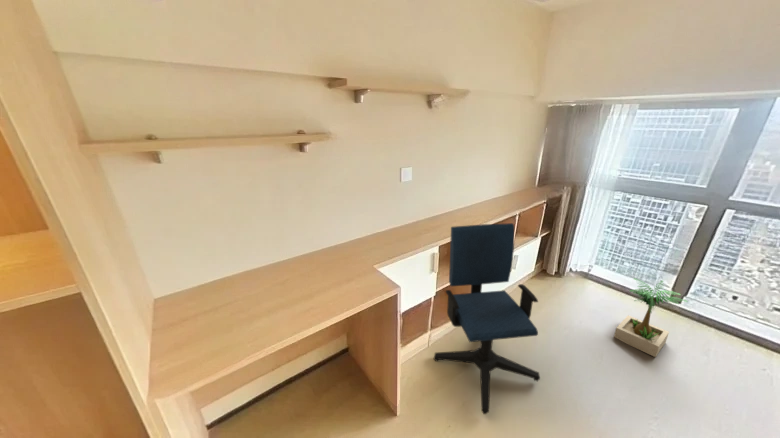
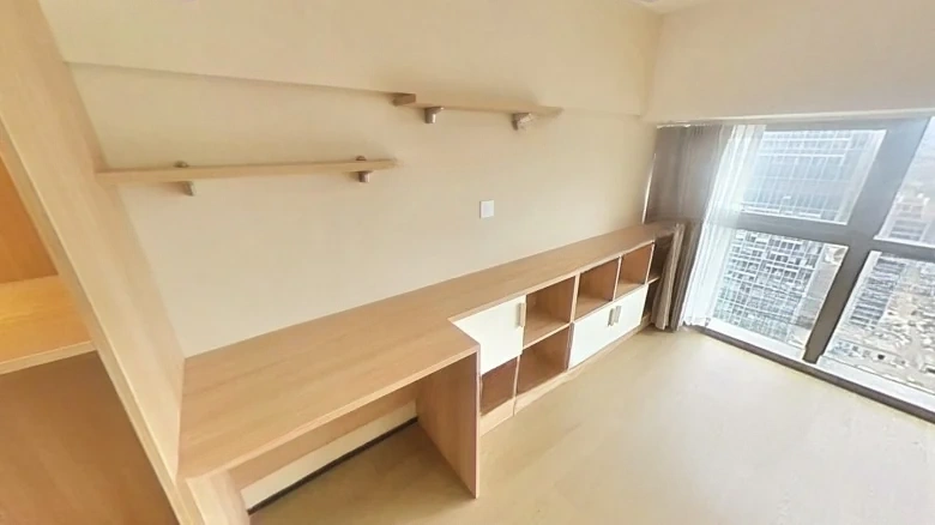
- potted plant [613,277,689,358]
- office chair [433,222,541,415]
